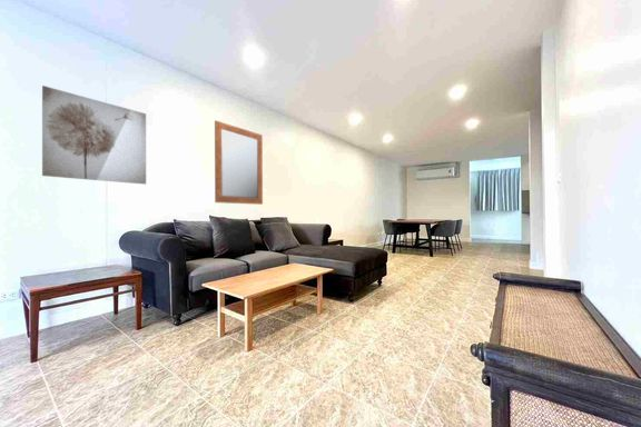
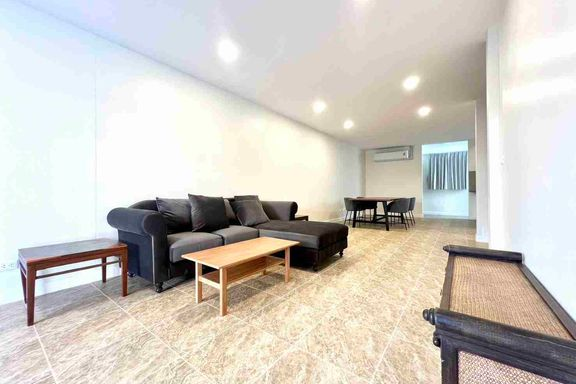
- wall art [41,85,147,186]
- mirror [214,119,264,206]
